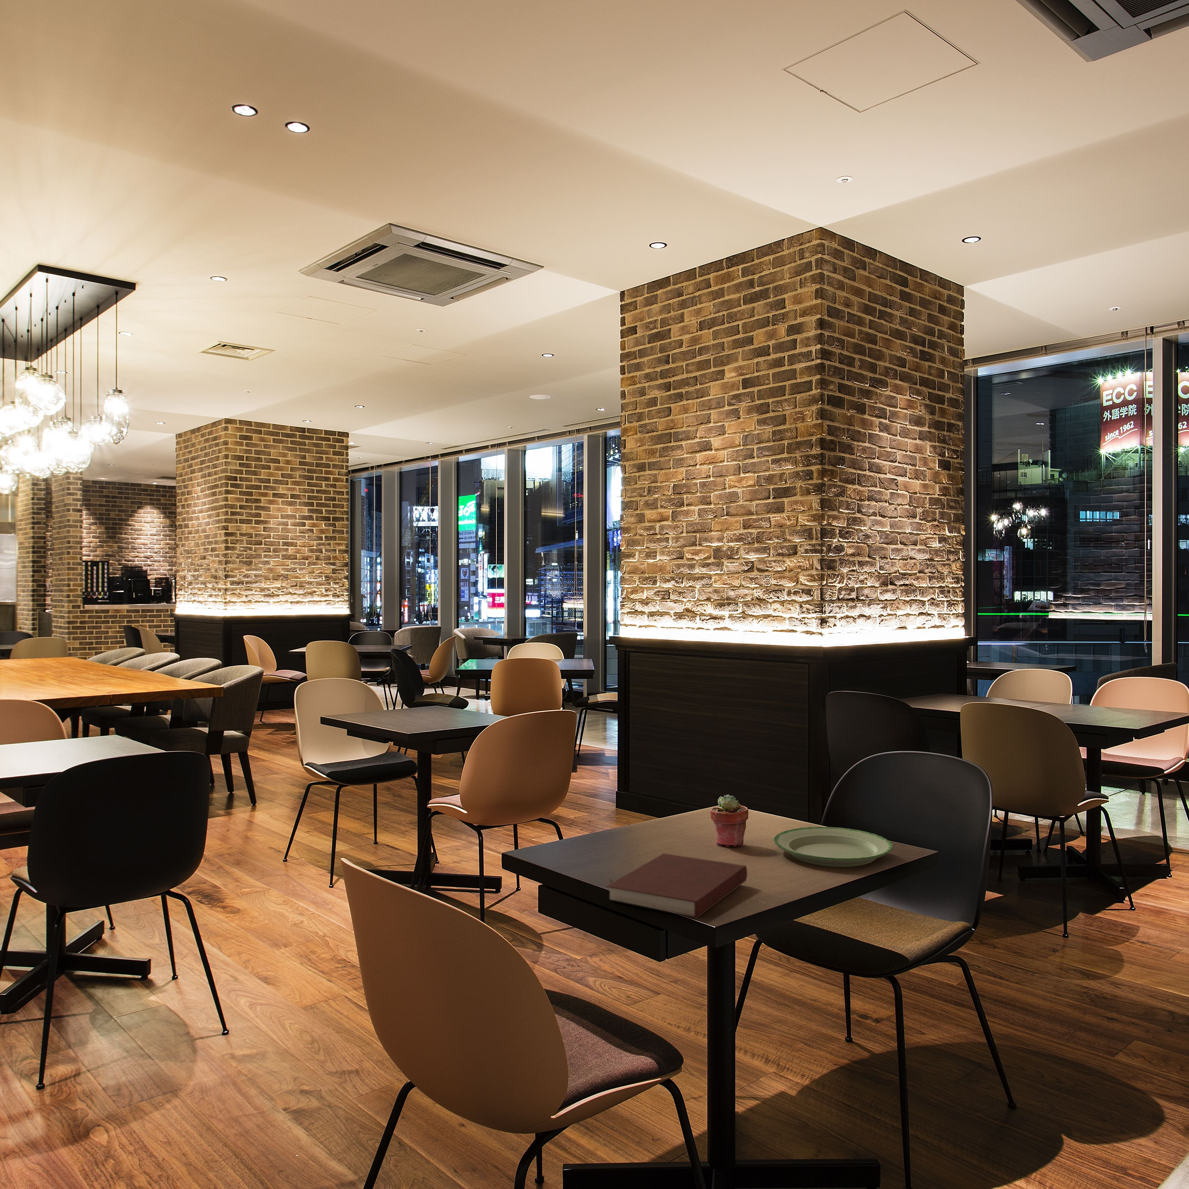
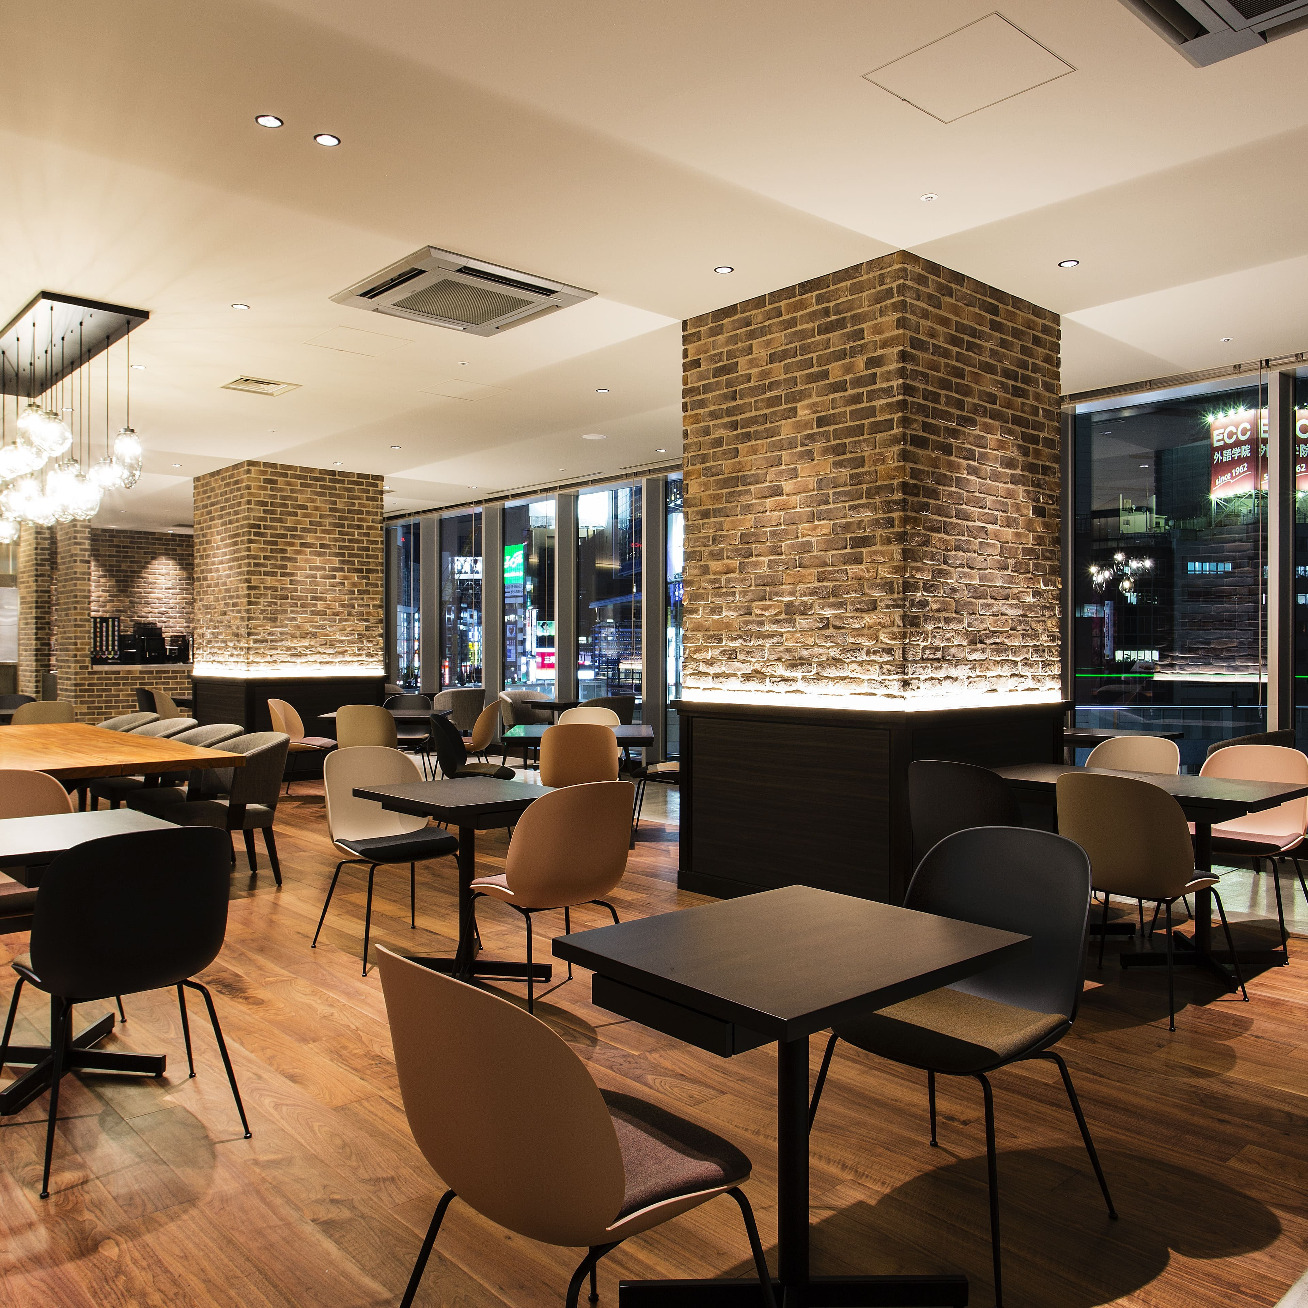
- notebook [606,853,747,918]
- potted succulent [710,794,749,847]
- plate [773,826,893,868]
